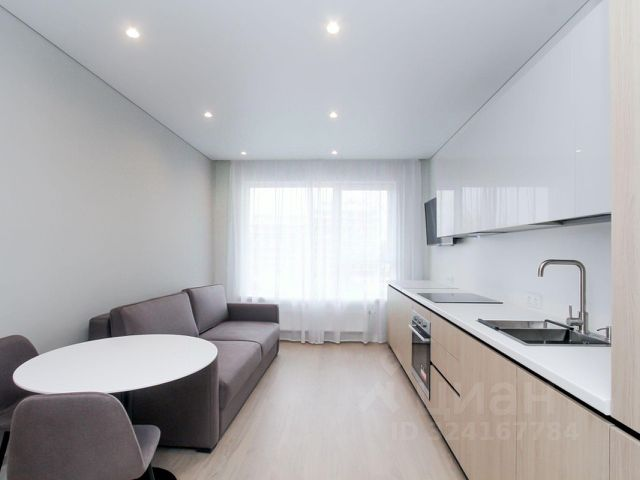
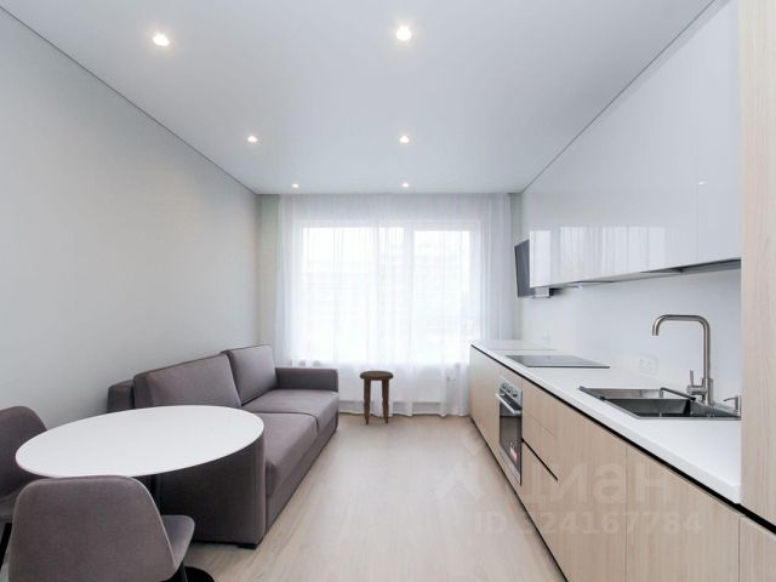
+ side table [359,370,395,426]
